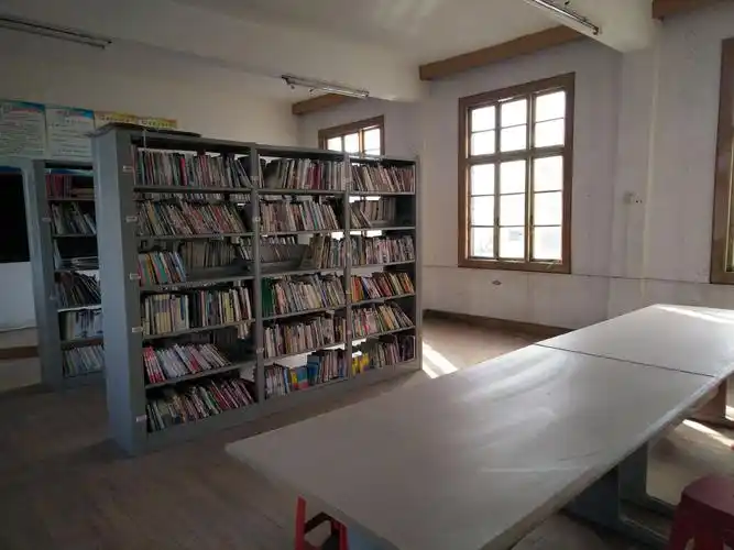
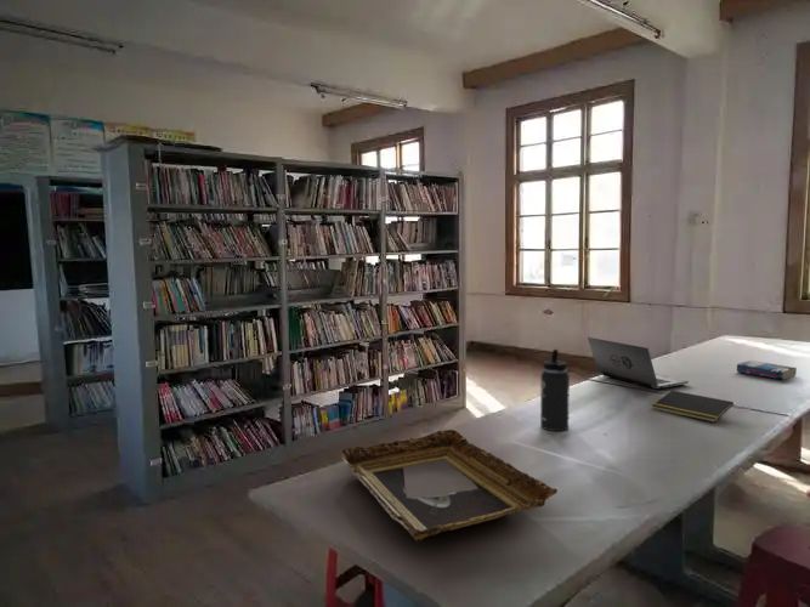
+ book [736,359,798,381]
+ picture frame [340,429,559,541]
+ laptop [587,336,690,390]
+ thermos bottle [539,348,571,432]
+ notepad [651,390,735,424]
